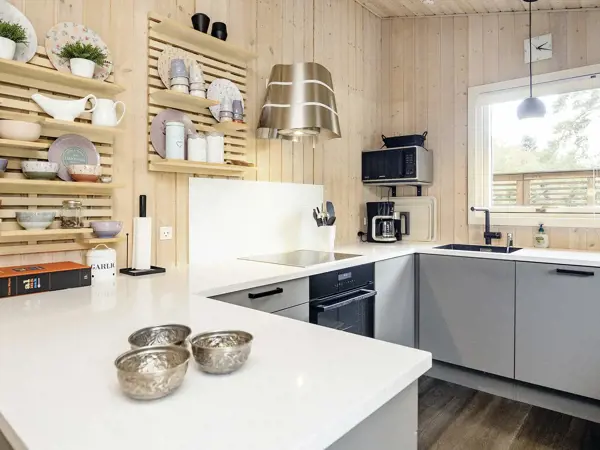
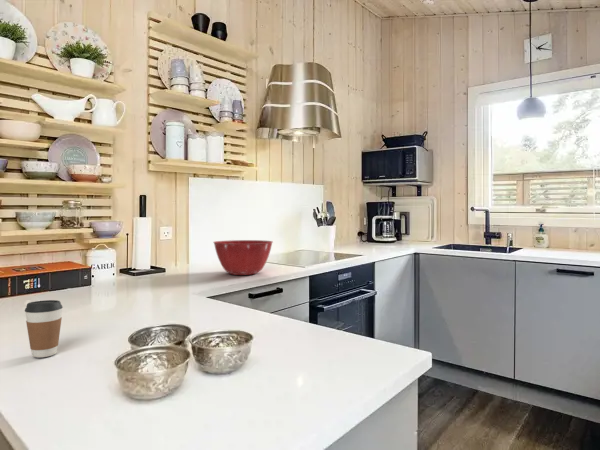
+ mixing bowl [212,239,274,276]
+ coffee cup [24,299,64,359]
